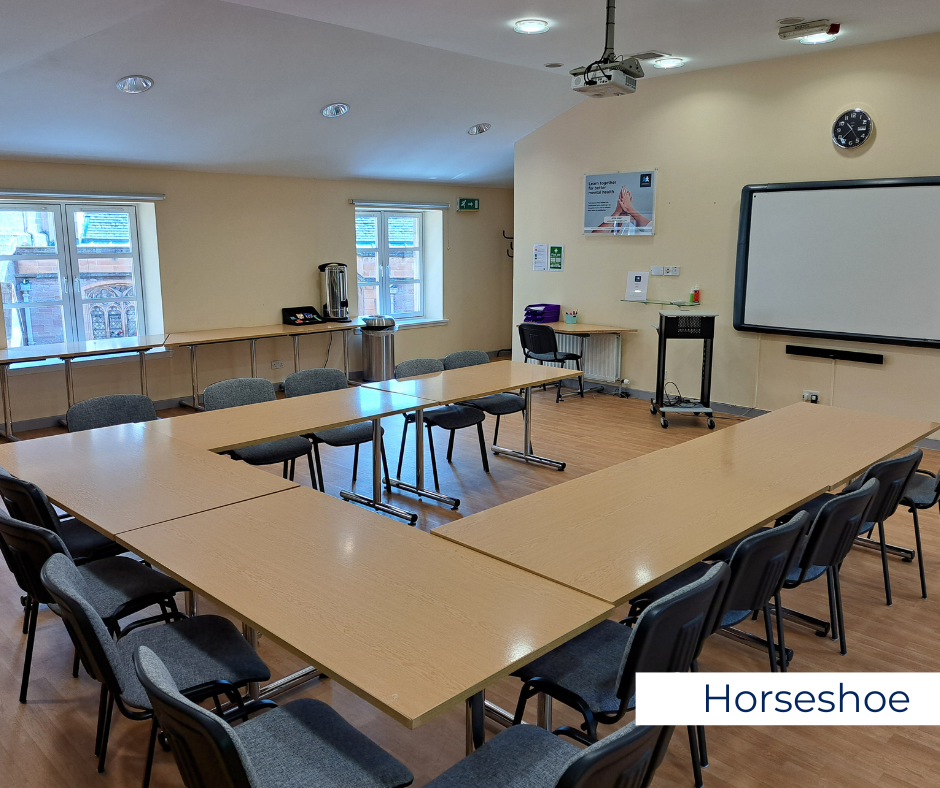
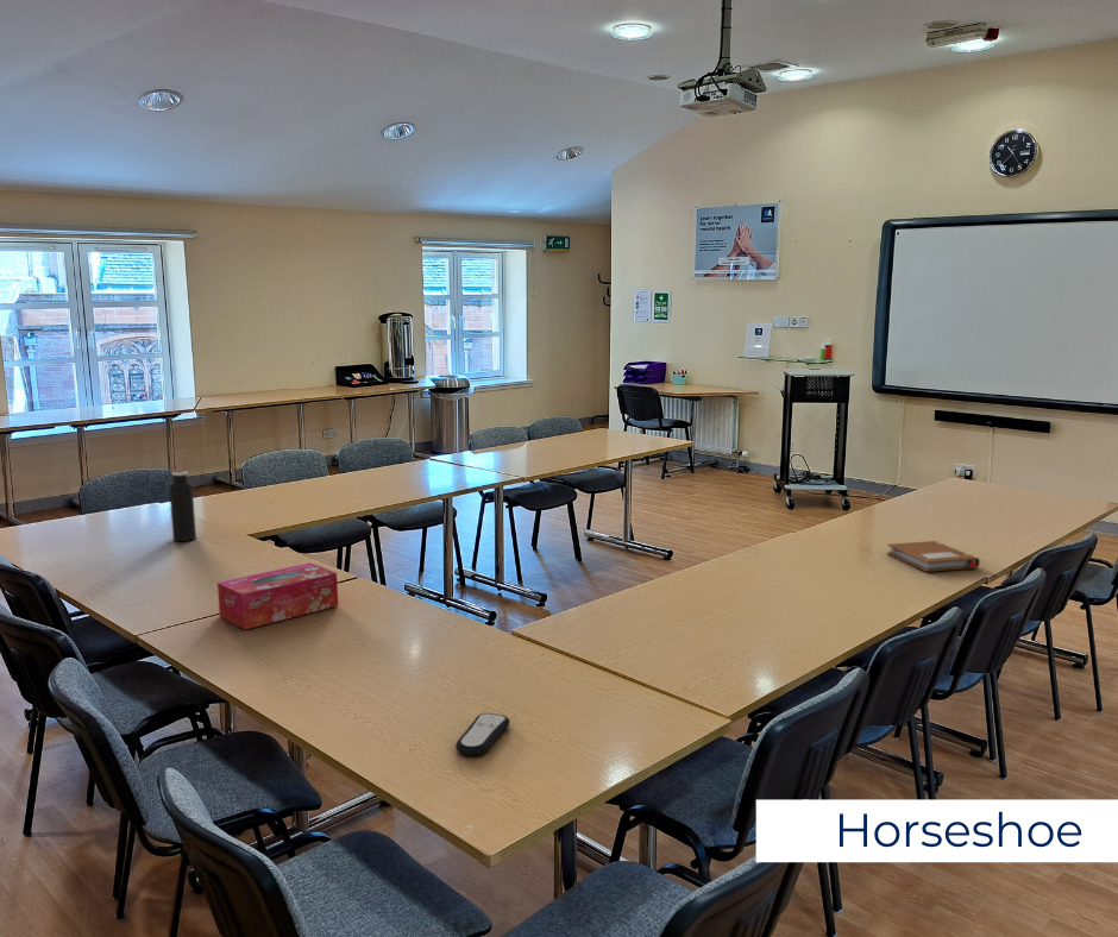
+ water bottle [168,467,197,542]
+ notebook [886,540,981,573]
+ remote control [454,712,510,756]
+ tissue box [216,561,339,630]
